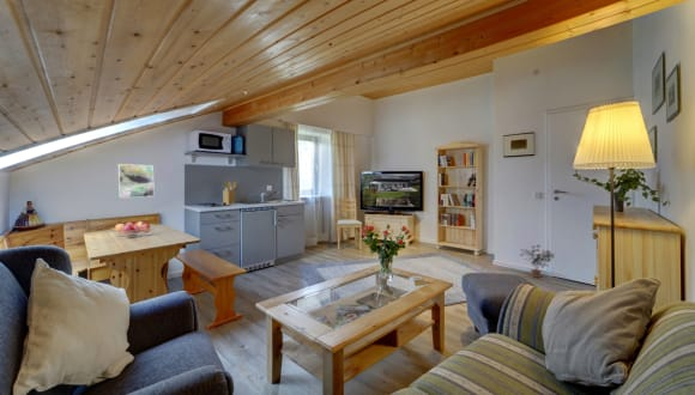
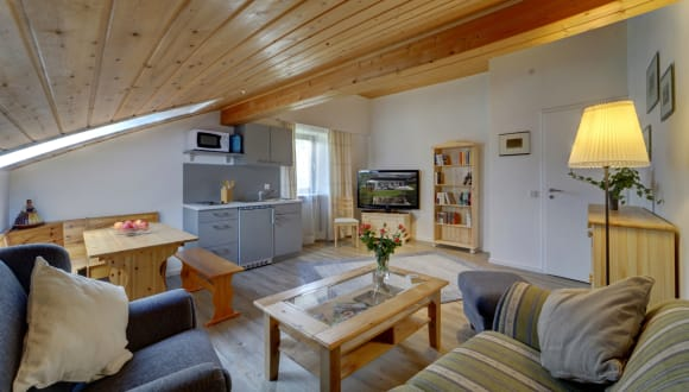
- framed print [117,163,156,199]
- potted plant [519,244,555,279]
